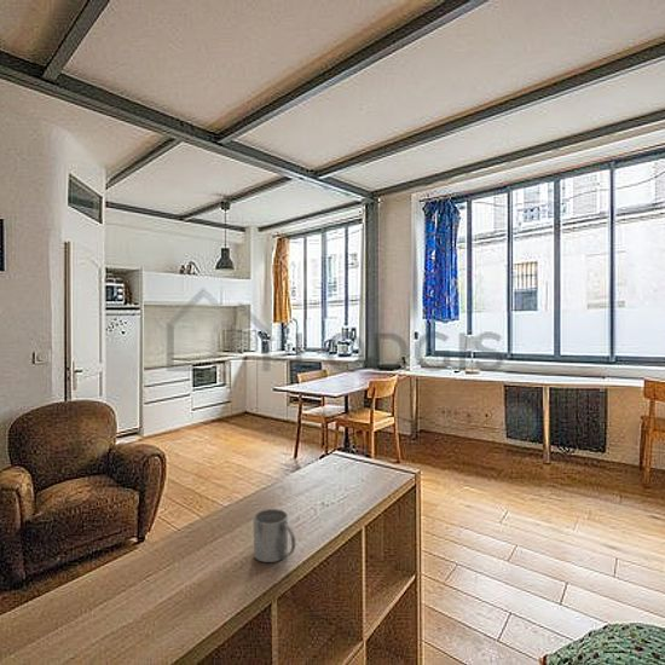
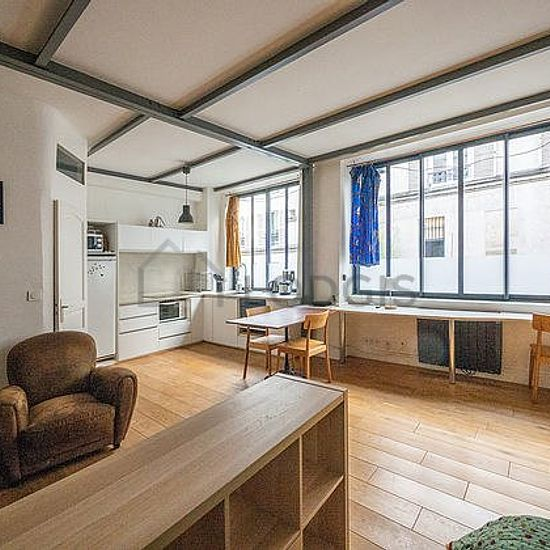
- mug [253,508,296,563]
